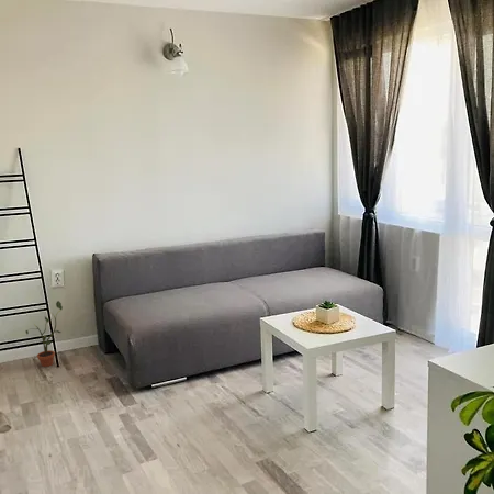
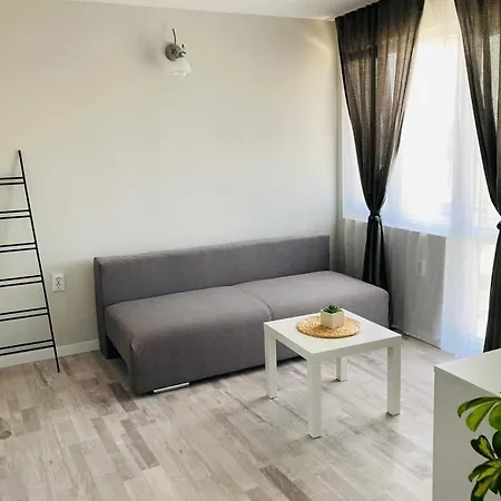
- potted plant [25,300,64,368]
